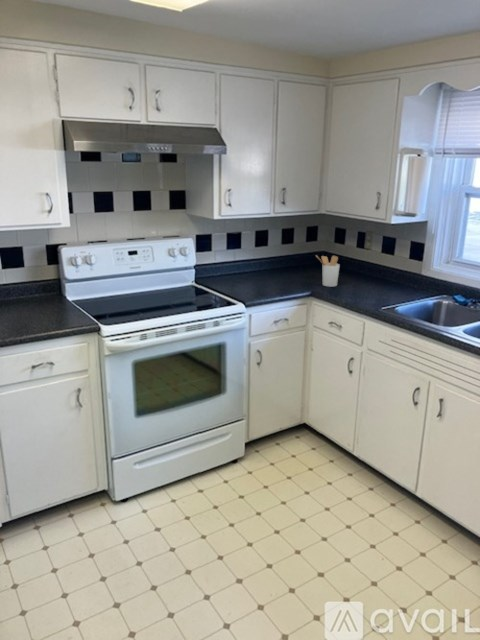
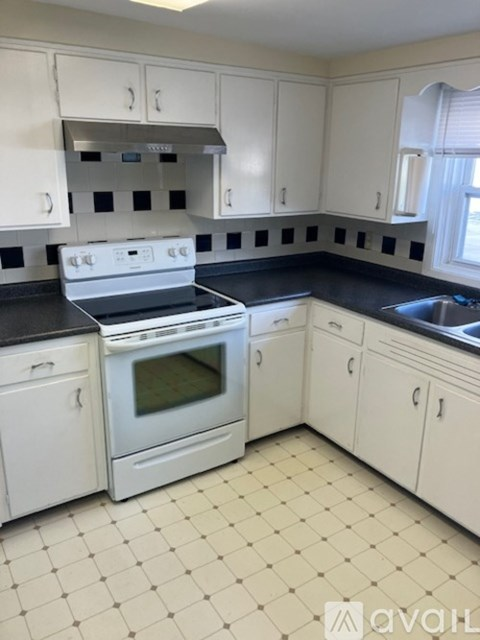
- utensil holder [315,254,341,288]
